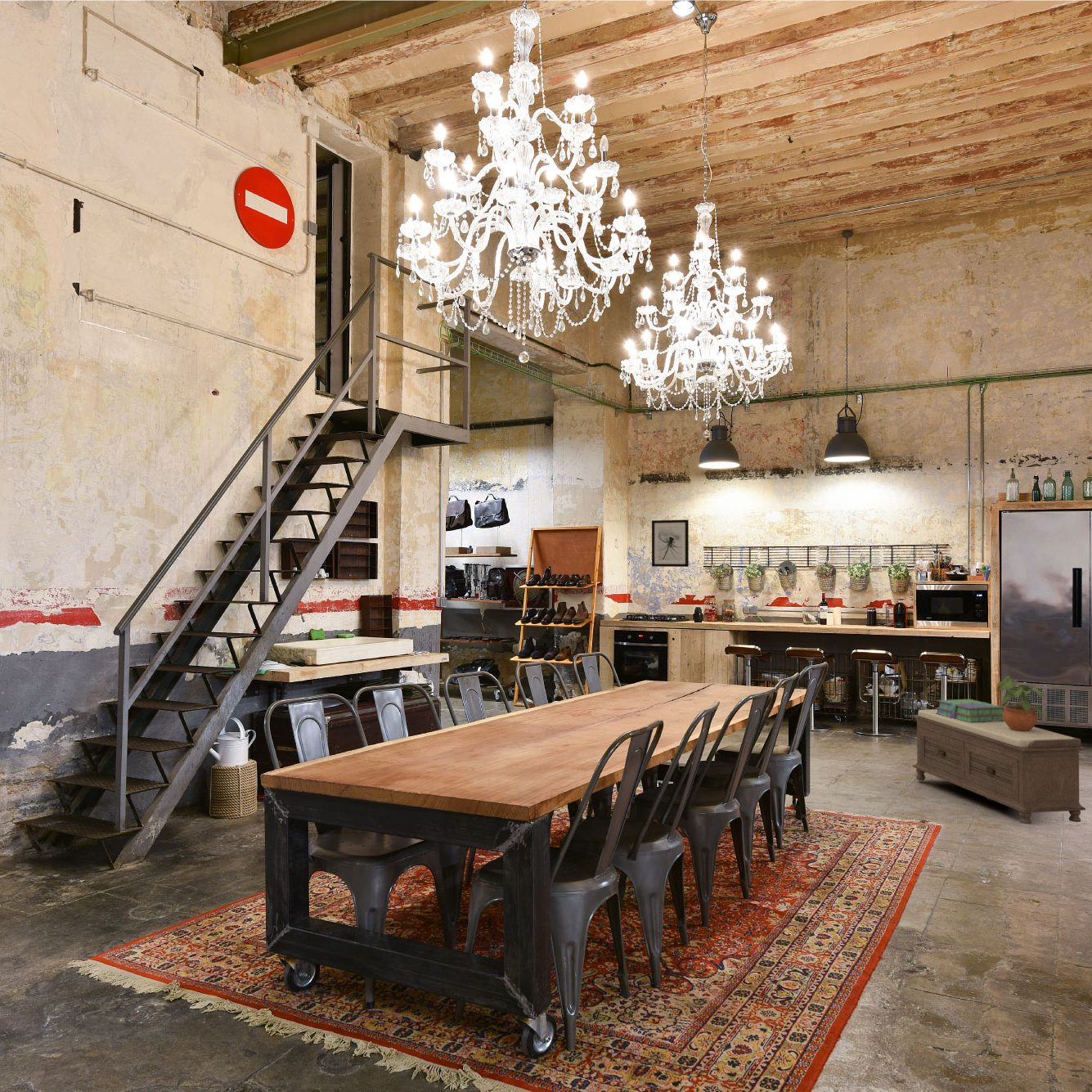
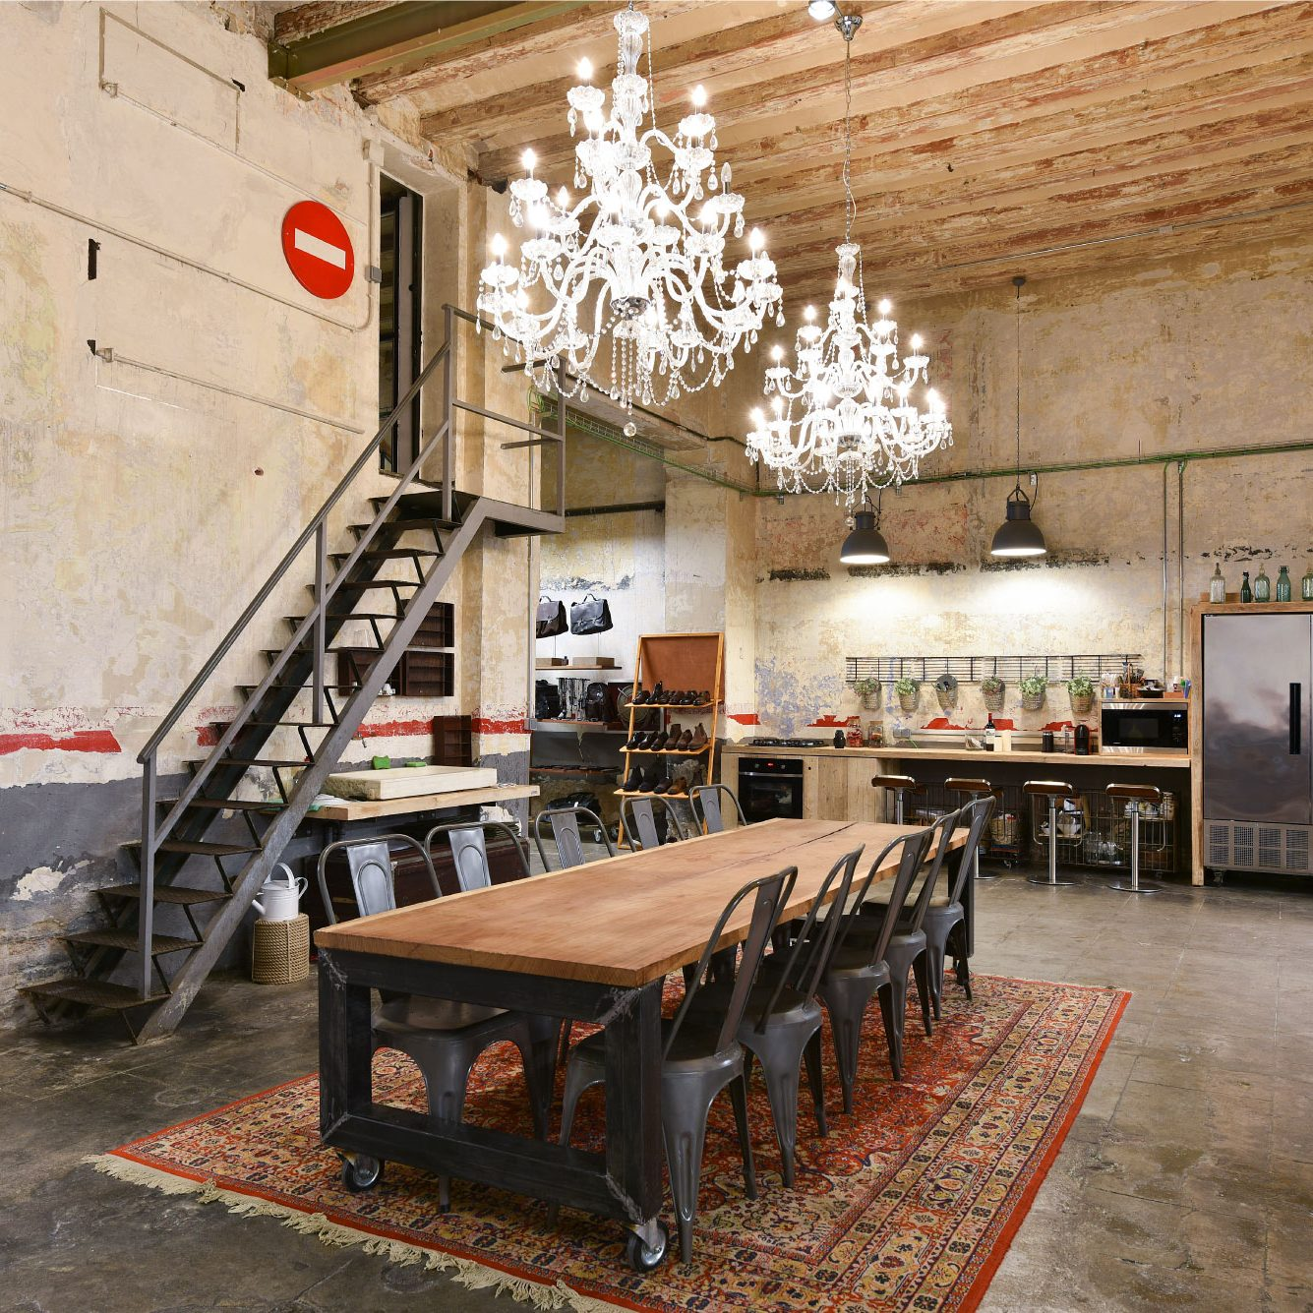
- wall art [651,519,690,568]
- potted plant [998,674,1045,731]
- stack of books [935,699,1004,722]
- bench [911,708,1086,825]
